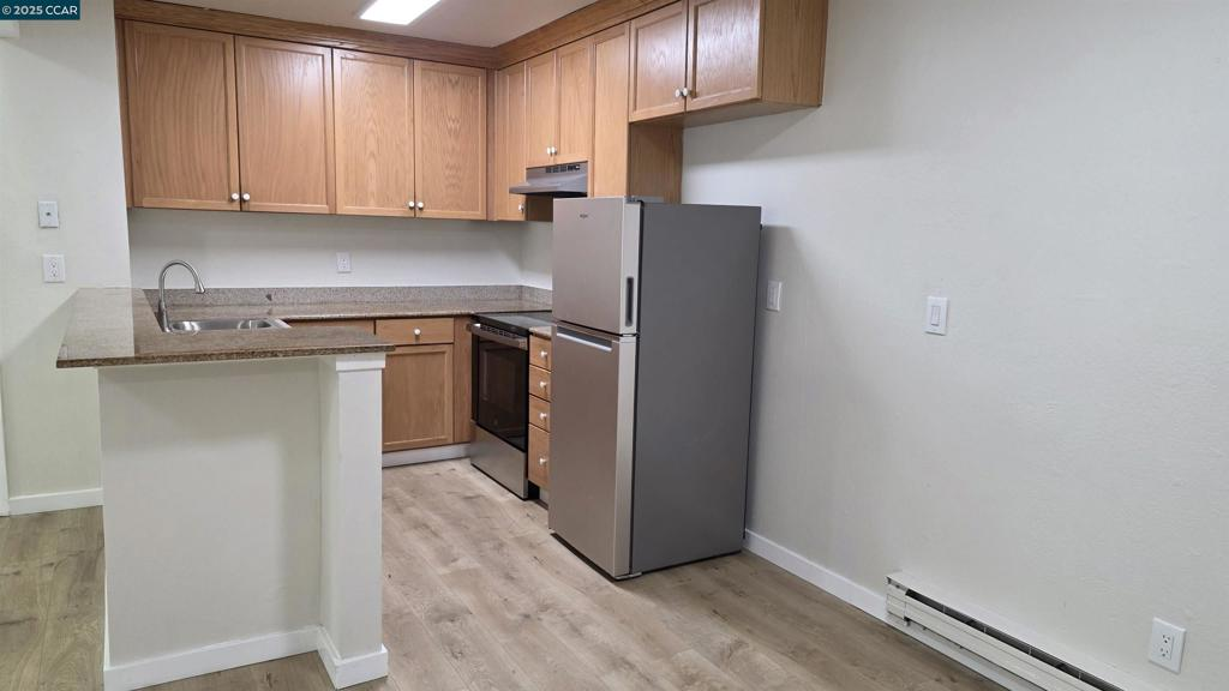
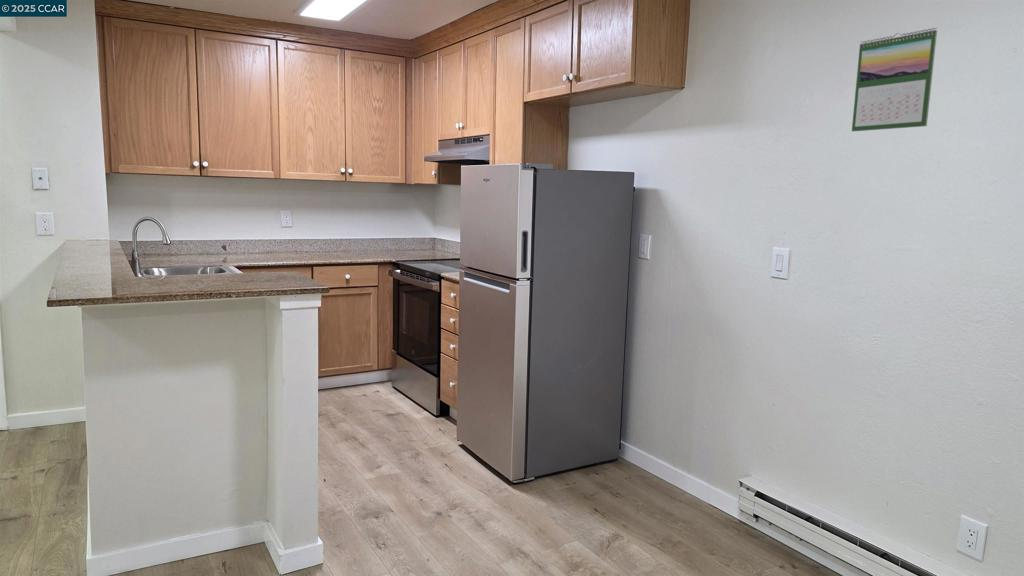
+ calendar [851,27,938,132]
